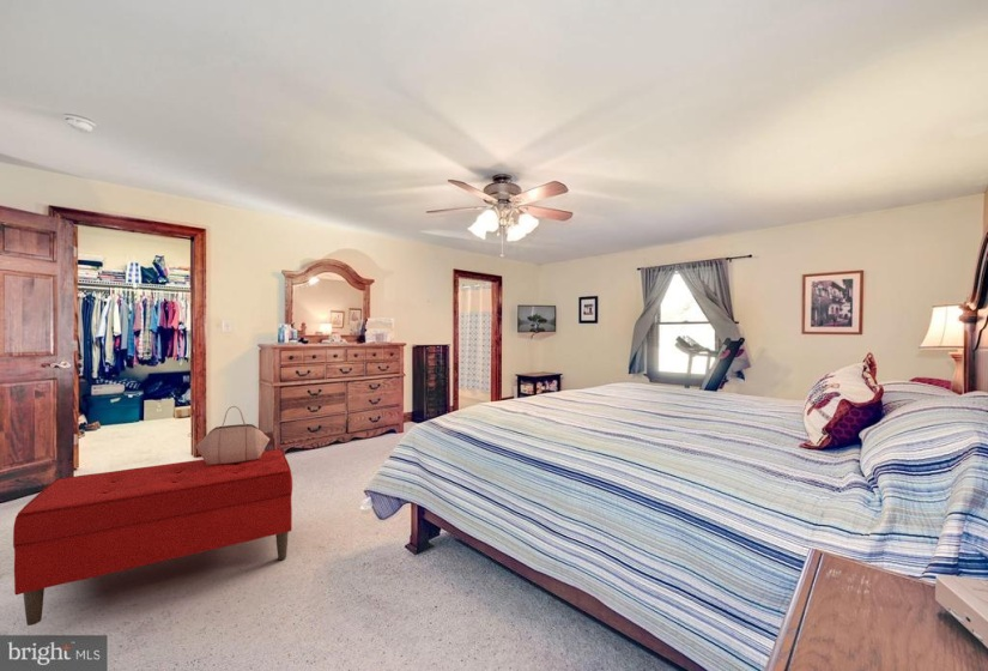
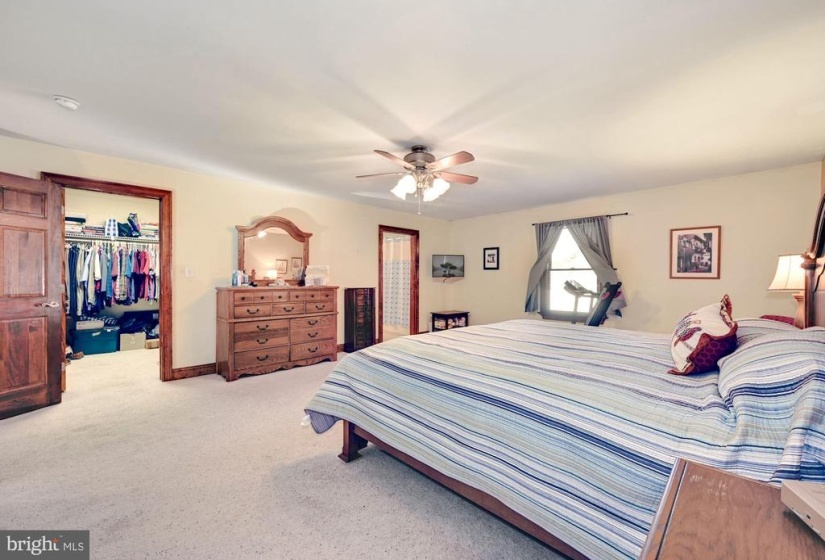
- handbag [195,405,271,465]
- bench [12,448,293,627]
